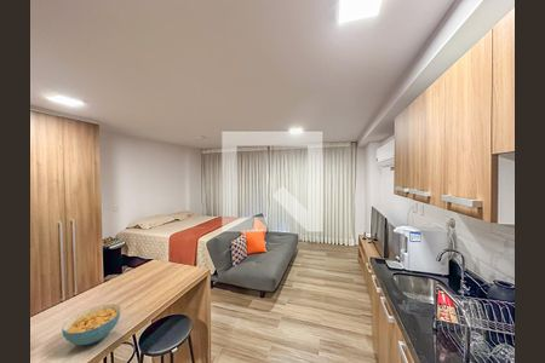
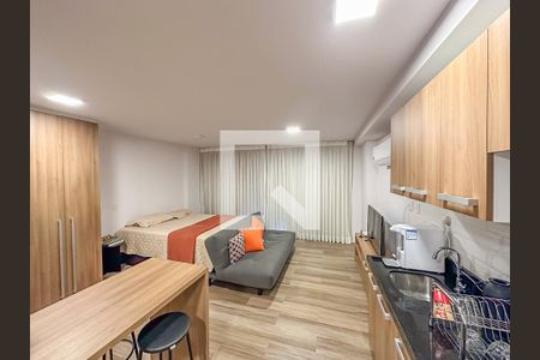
- cereal bowl [61,302,121,346]
